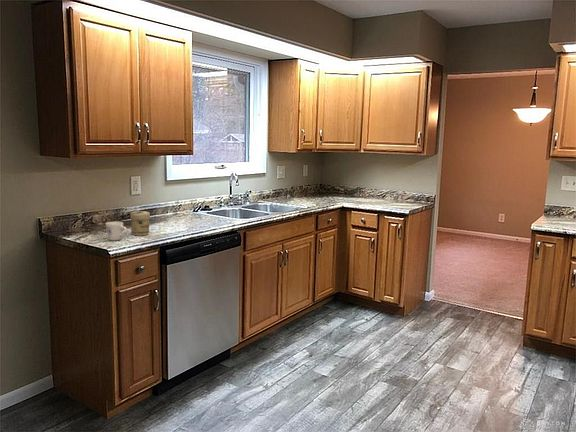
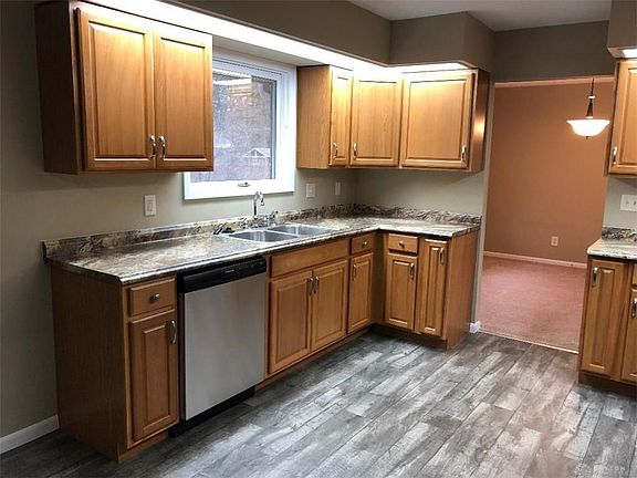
- mug [105,221,128,242]
- jar [129,210,151,236]
